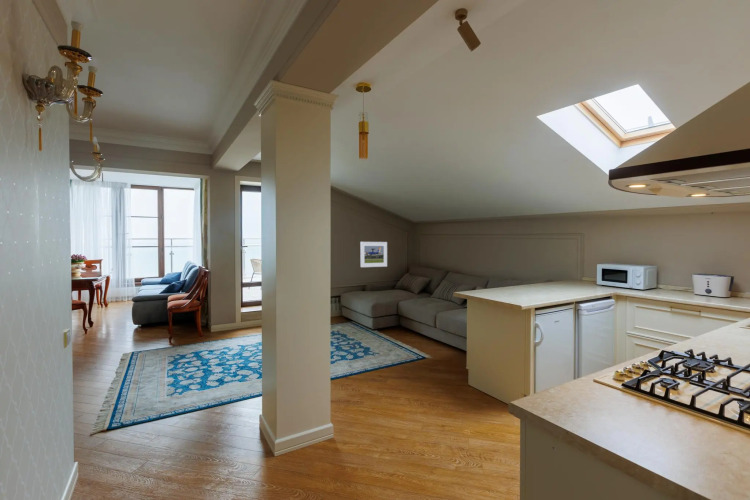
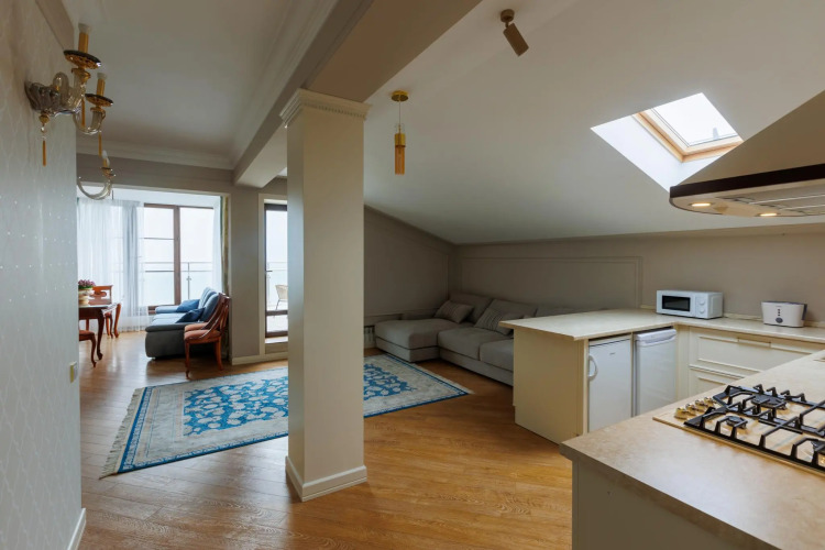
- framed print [359,241,388,268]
